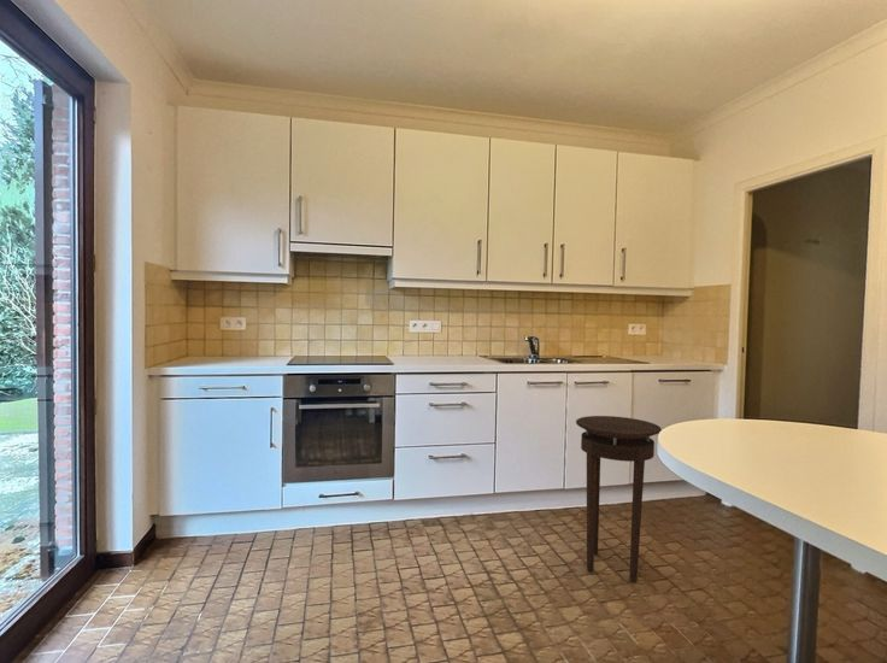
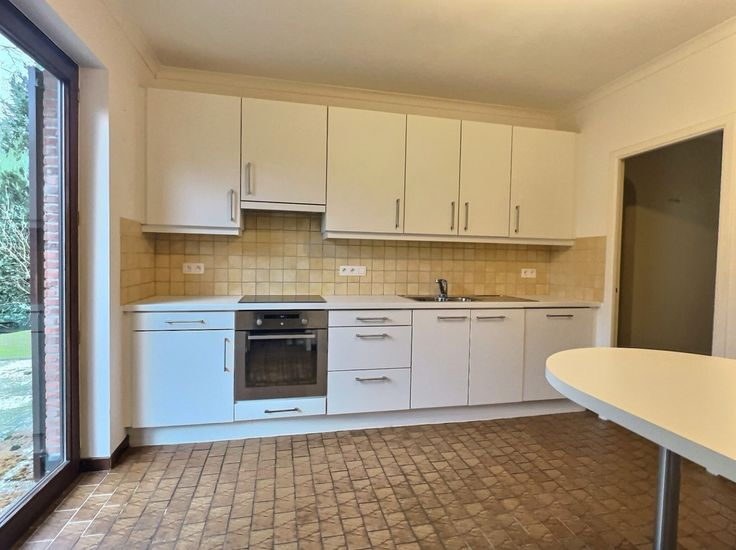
- stool [575,415,663,583]
